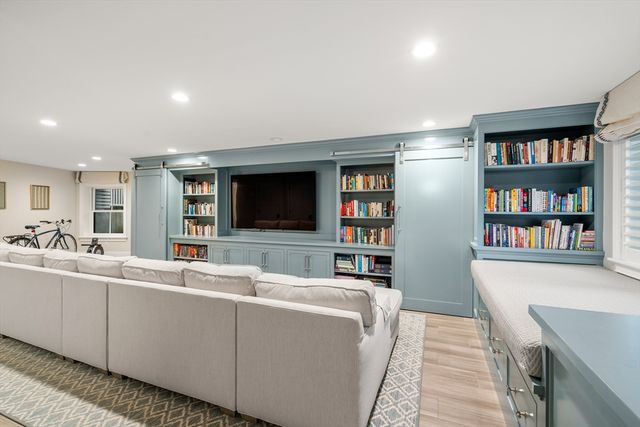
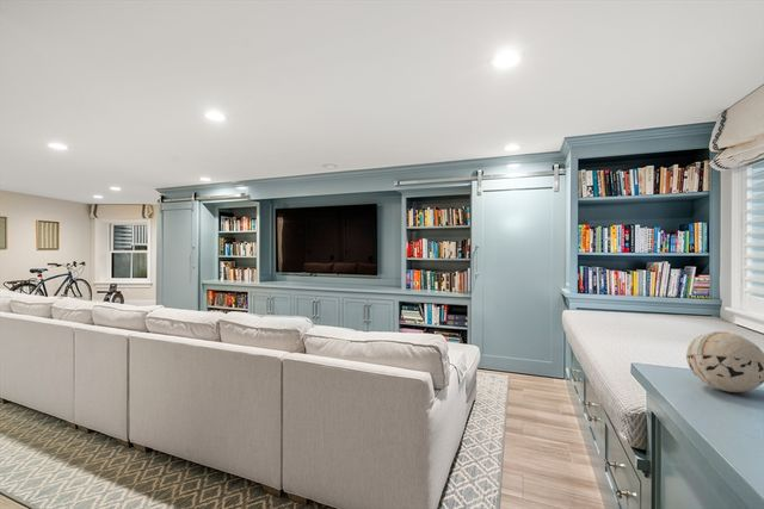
+ decorative ball [685,330,764,393]
